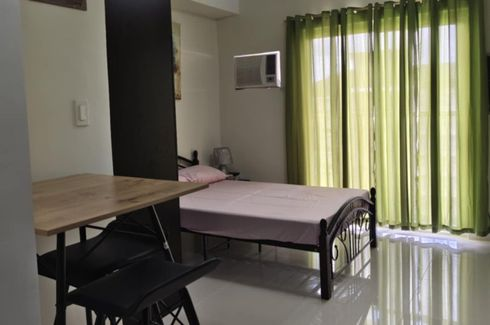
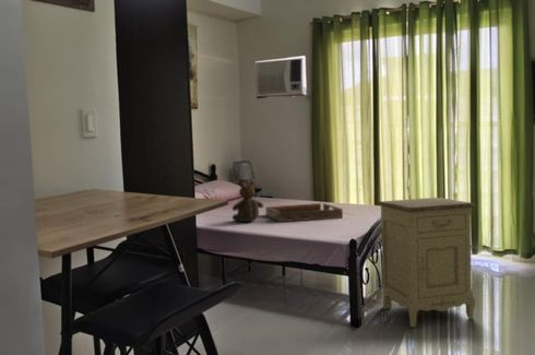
+ teddy bear [231,180,264,223]
+ nightstand [376,197,477,328]
+ serving tray [264,202,344,223]
